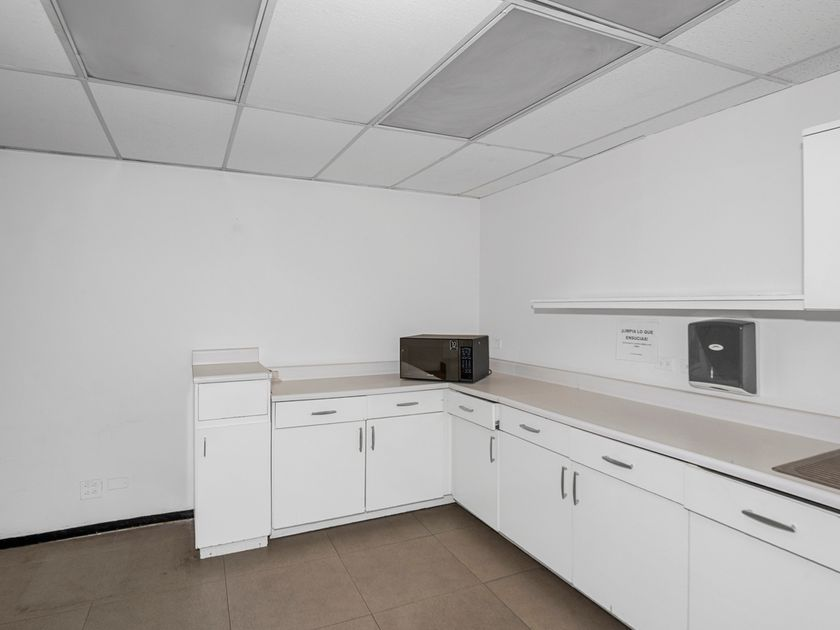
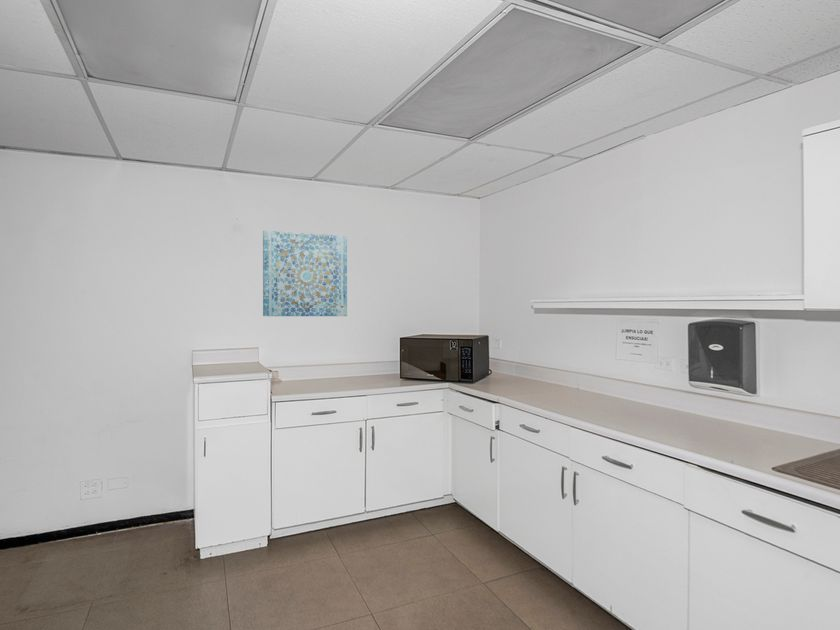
+ wall art [262,229,348,317]
